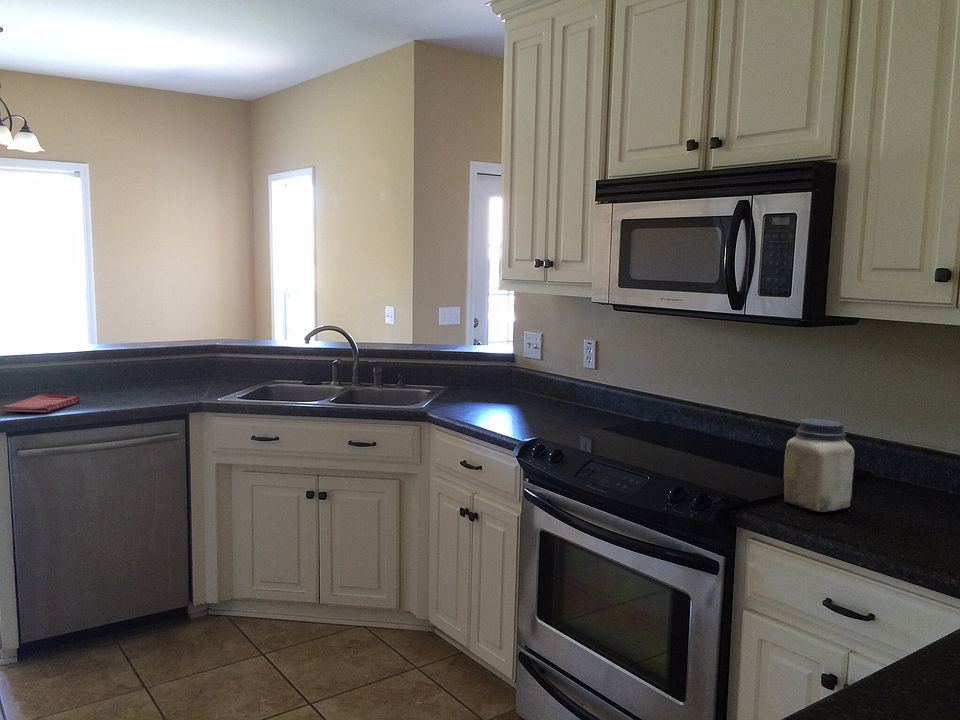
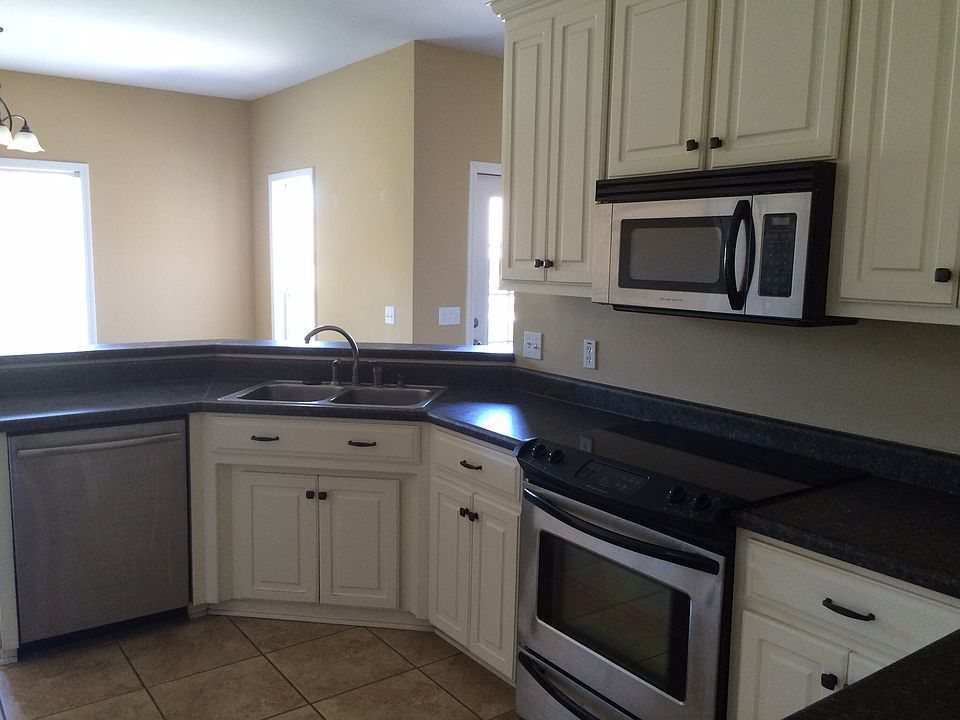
- jar [783,418,855,513]
- dish towel [0,393,81,413]
